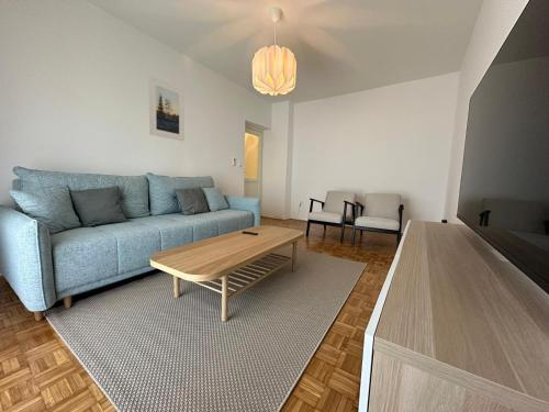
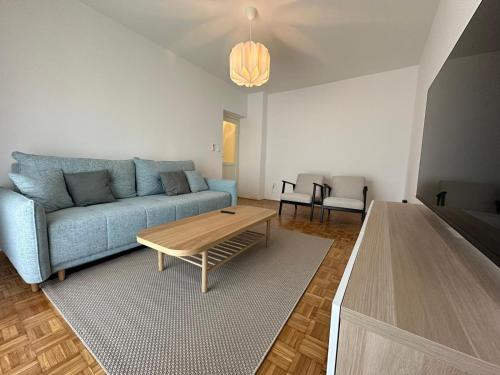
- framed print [147,75,186,142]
